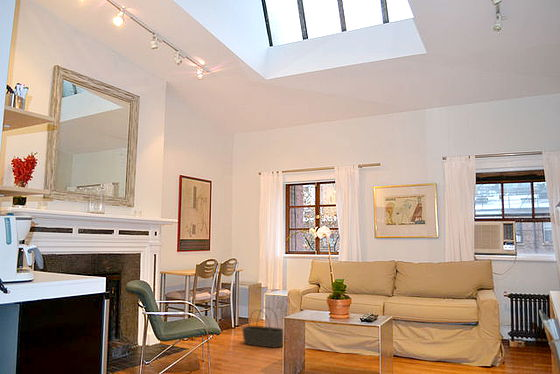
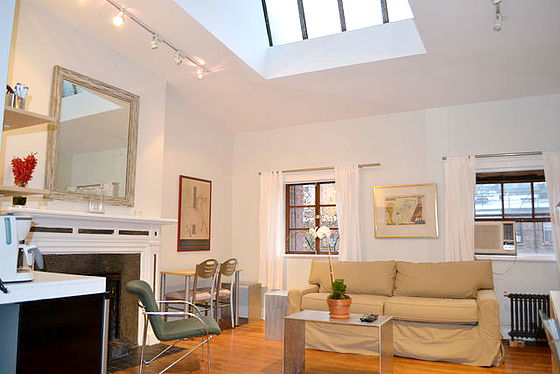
- basket [241,306,284,349]
